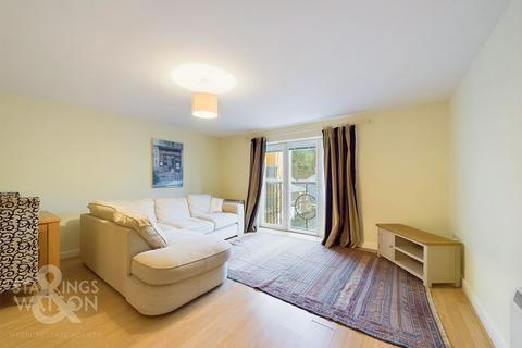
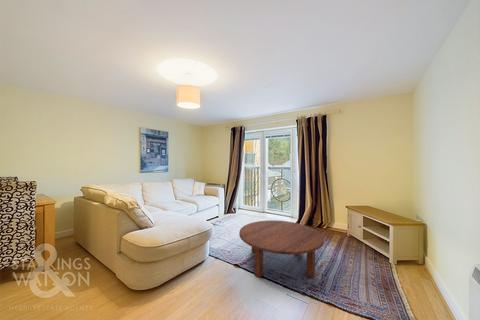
+ coffee table [238,219,325,279]
